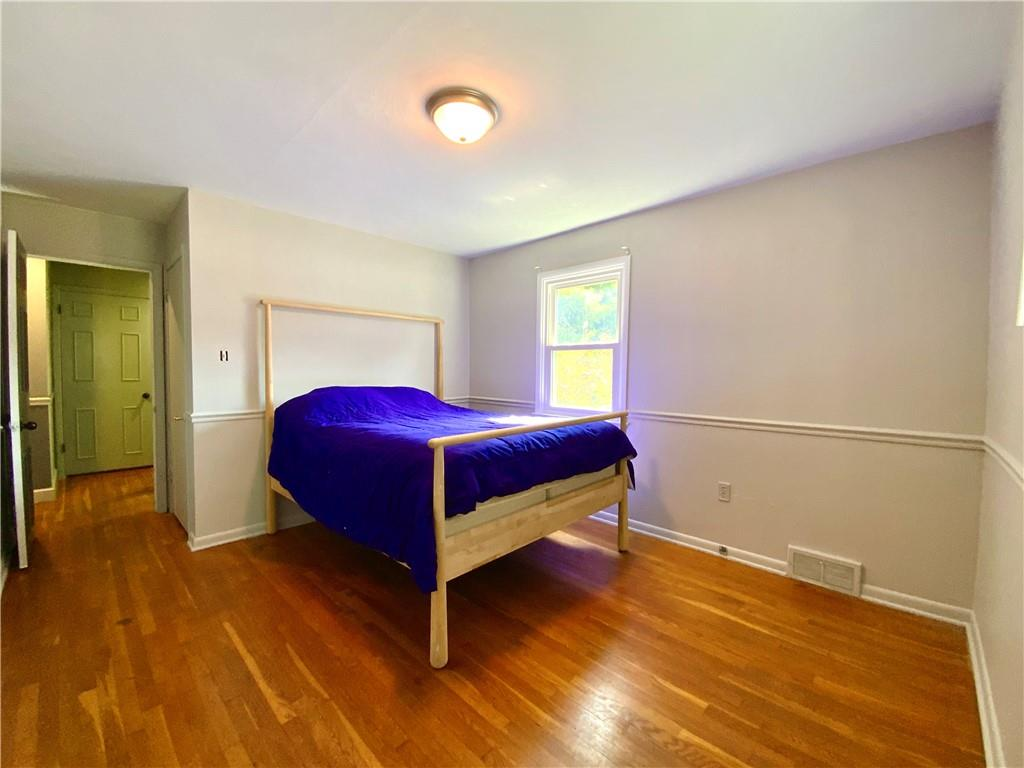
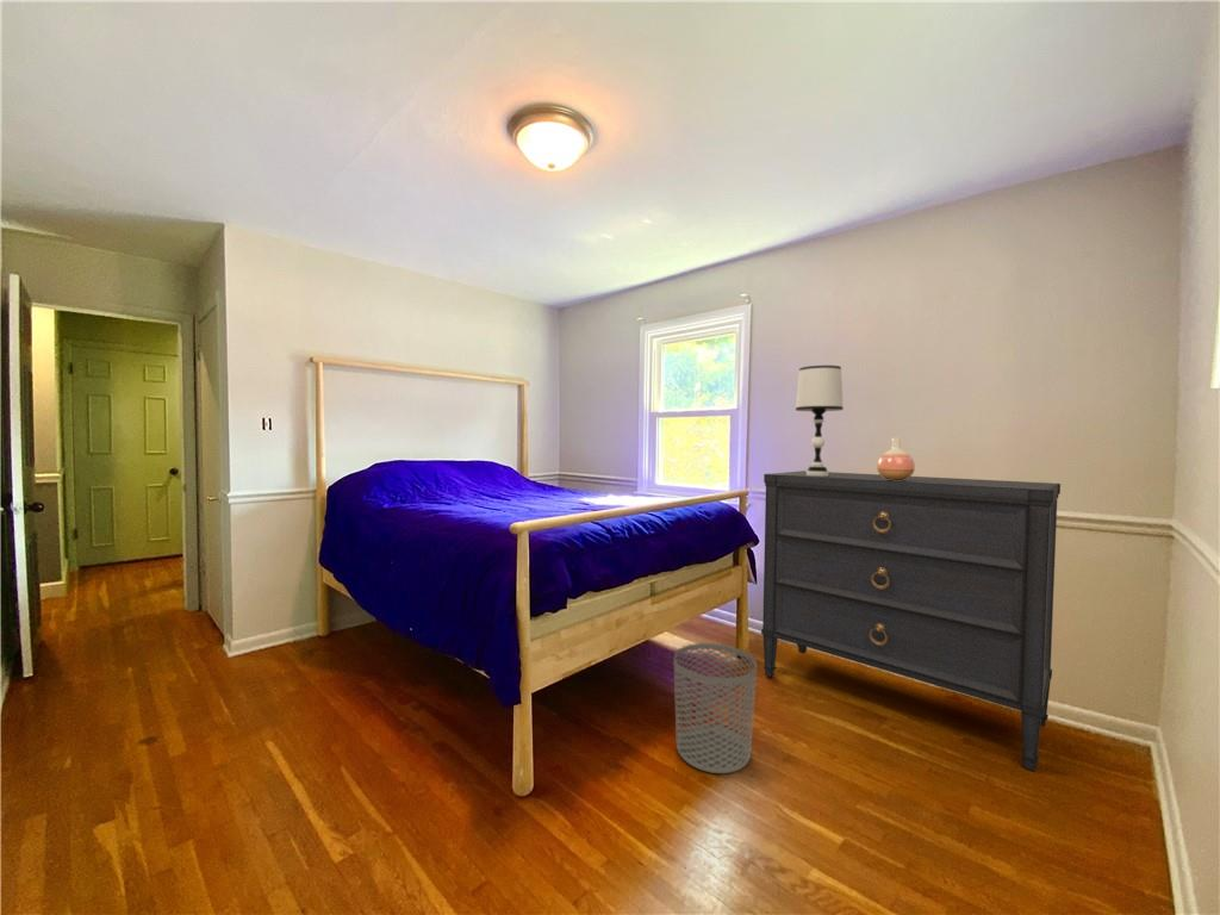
+ vase [876,437,916,481]
+ waste bin [673,642,758,774]
+ table lamp [795,365,845,477]
+ dresser [760,469,1062,773]
